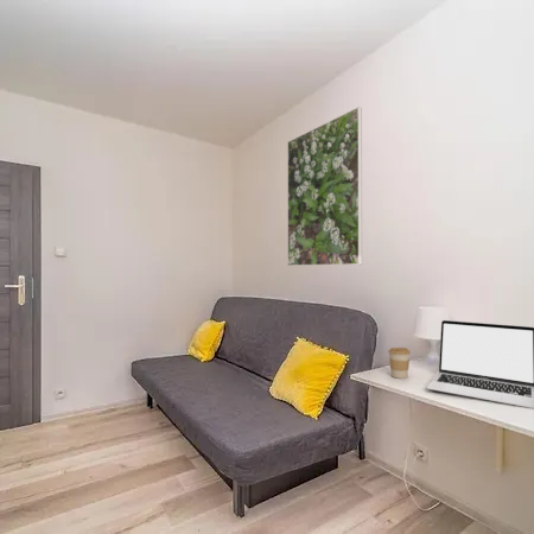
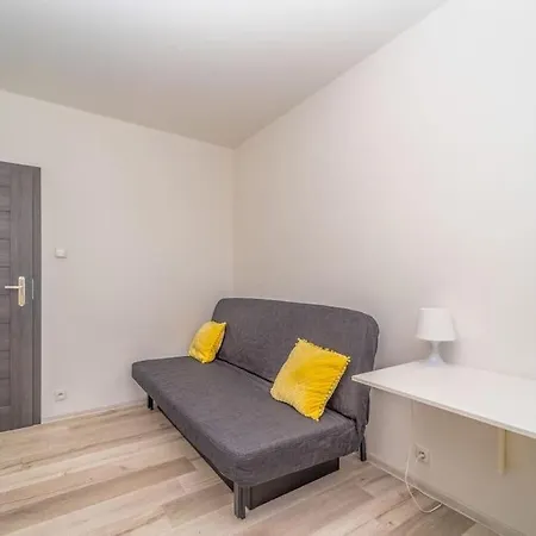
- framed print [286,106,363,267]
- laptop [426,319,534,409]
- coffee cup [387,347,412,380]
